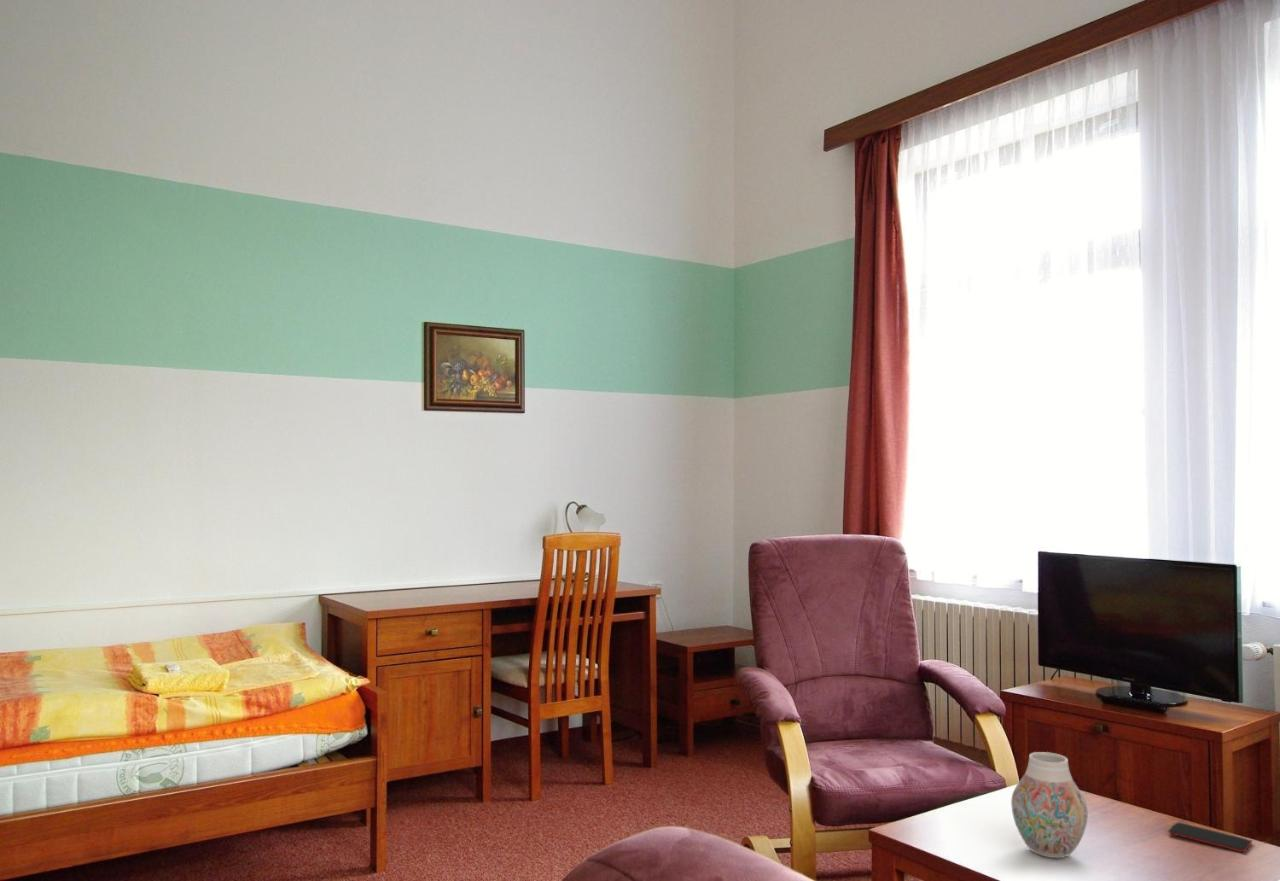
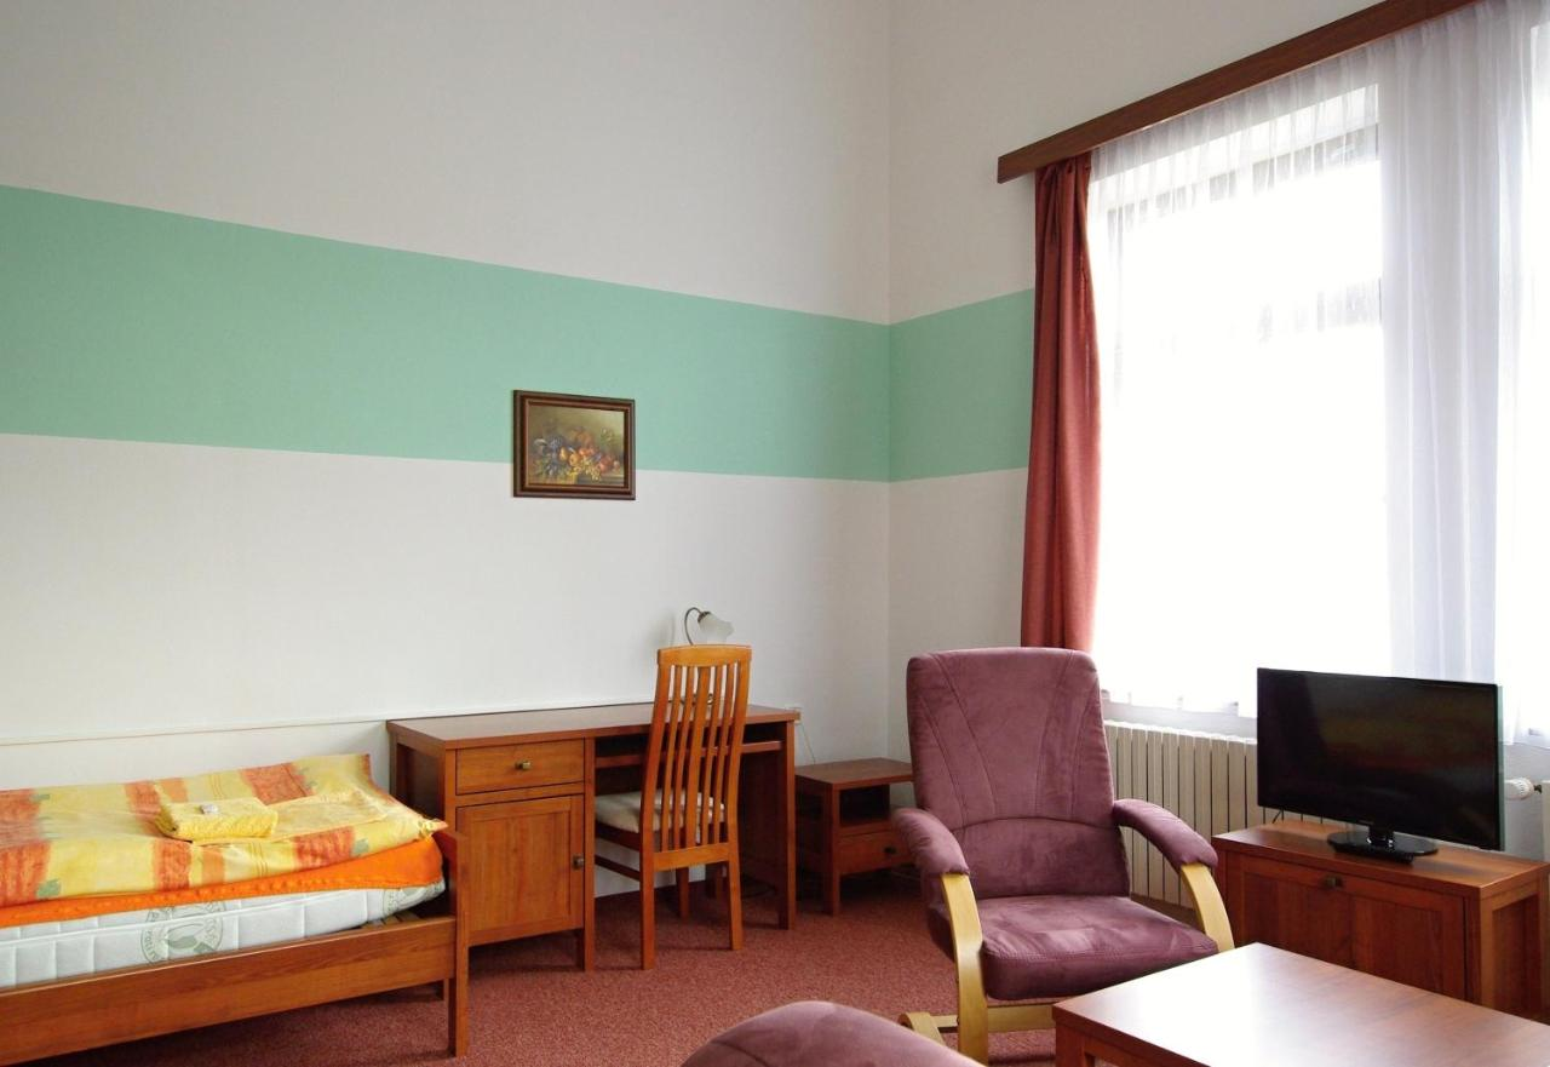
- smartphone [1167,822,1254,853]
- vase [1010,751,1089,859]
